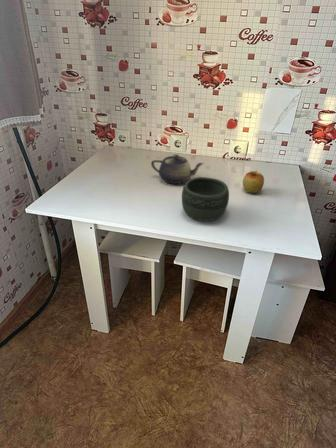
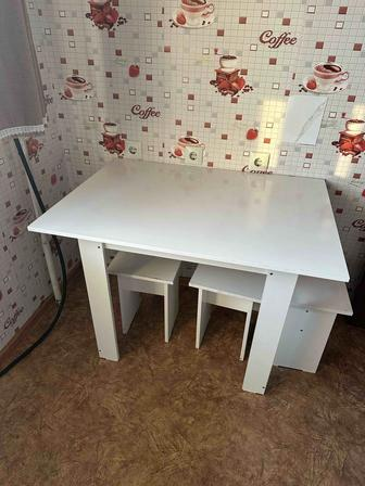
- teapot [150,153,205,185]
- apple [242,170,265,194]
- bowl [181,176,230,222]
